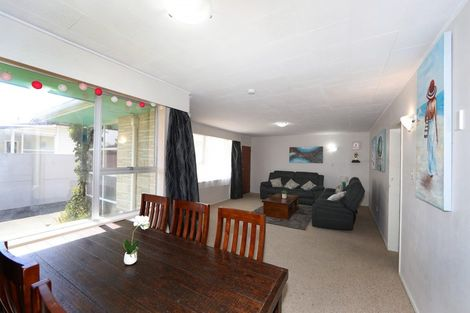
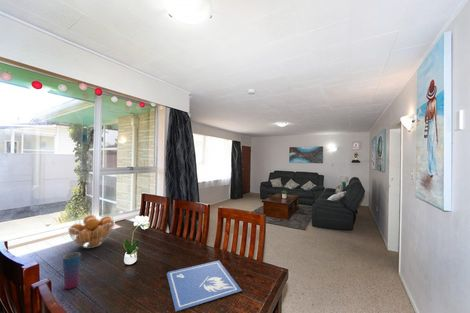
+ cup [62,251,82,290]
+ fruit basket [67,214,116,249]
+ placemat [166,259,243,313]
